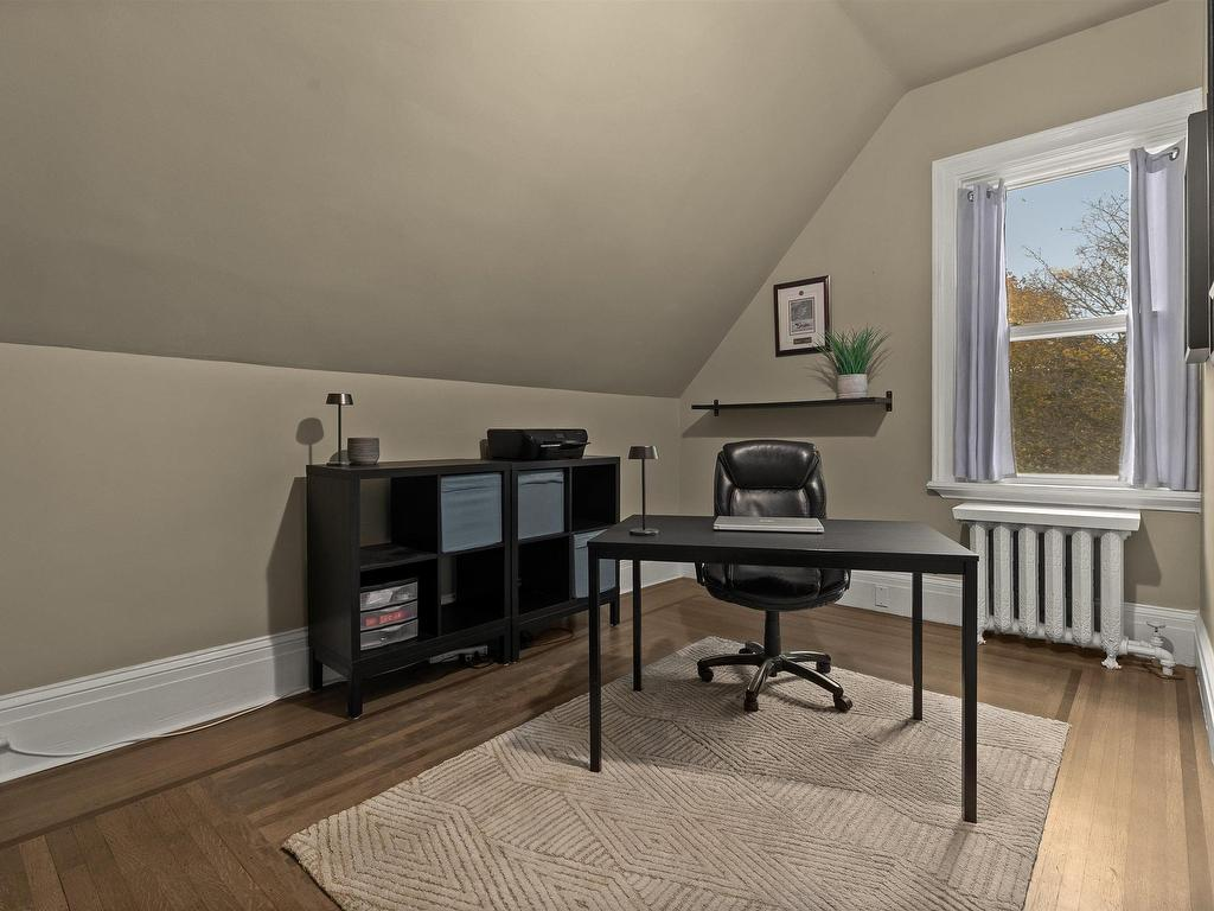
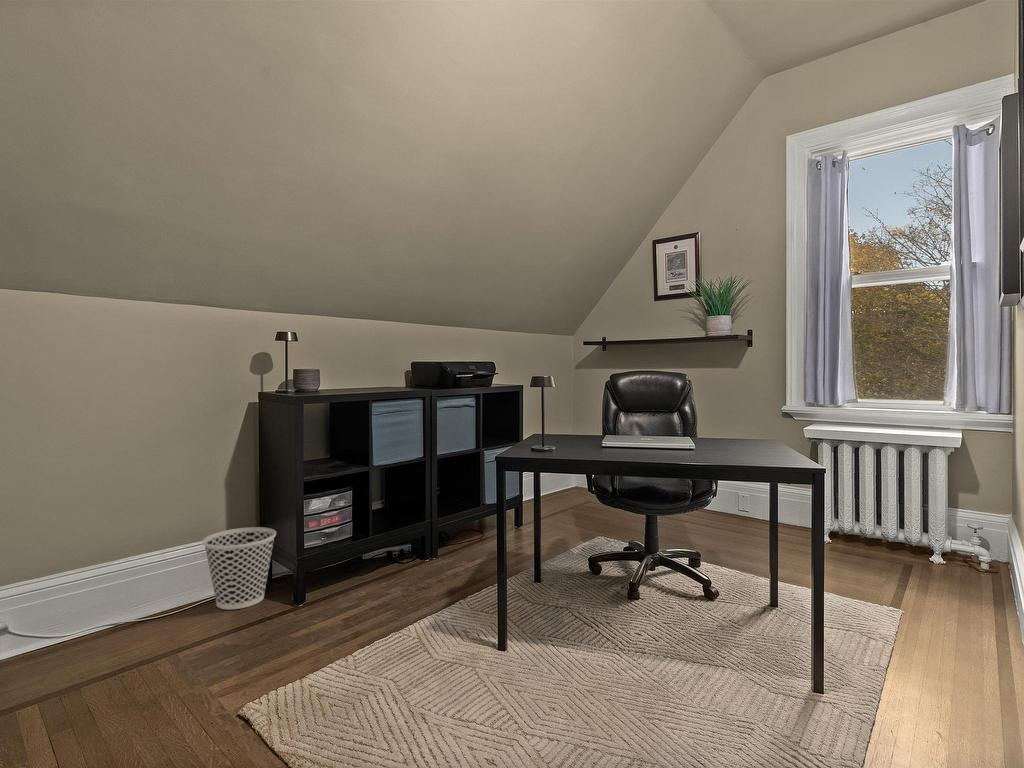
+ wastebasket [202,526,277,610]
